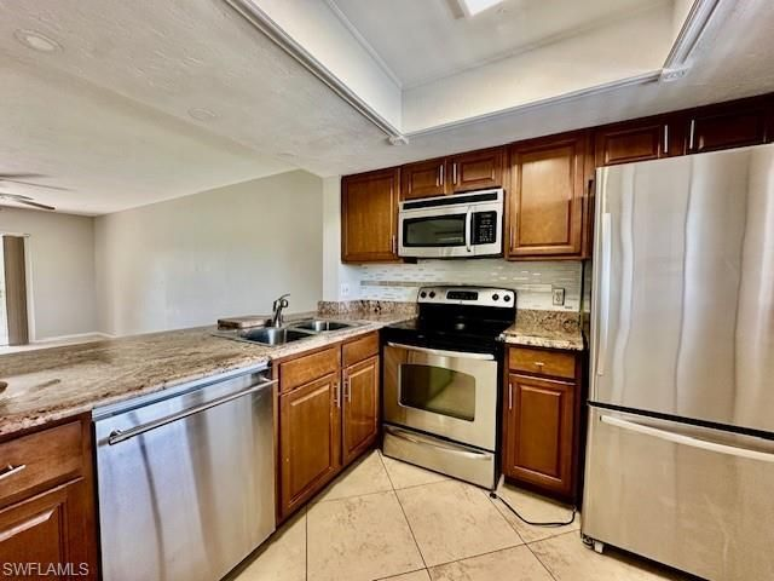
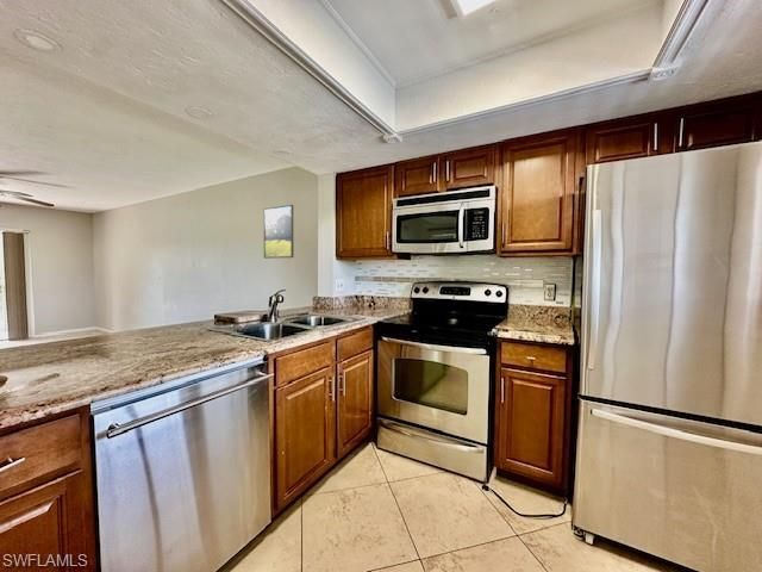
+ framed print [262,204,294,260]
